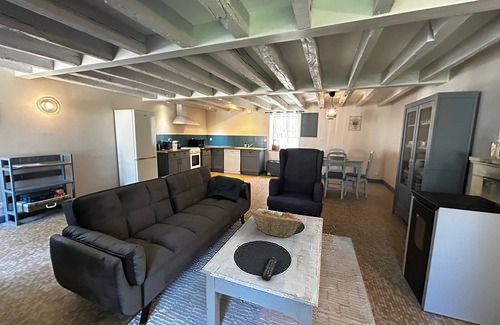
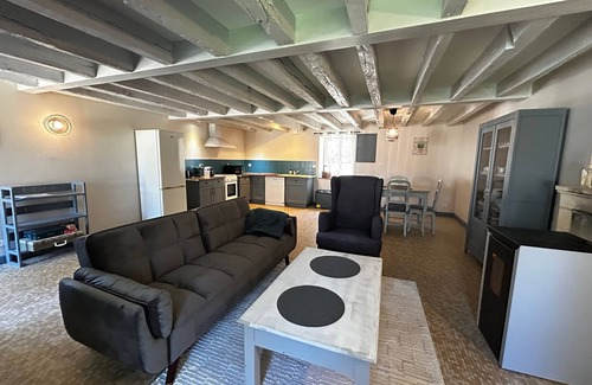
- fruit basket [248,208,304,239]
- remote control [261,256,279,282]
